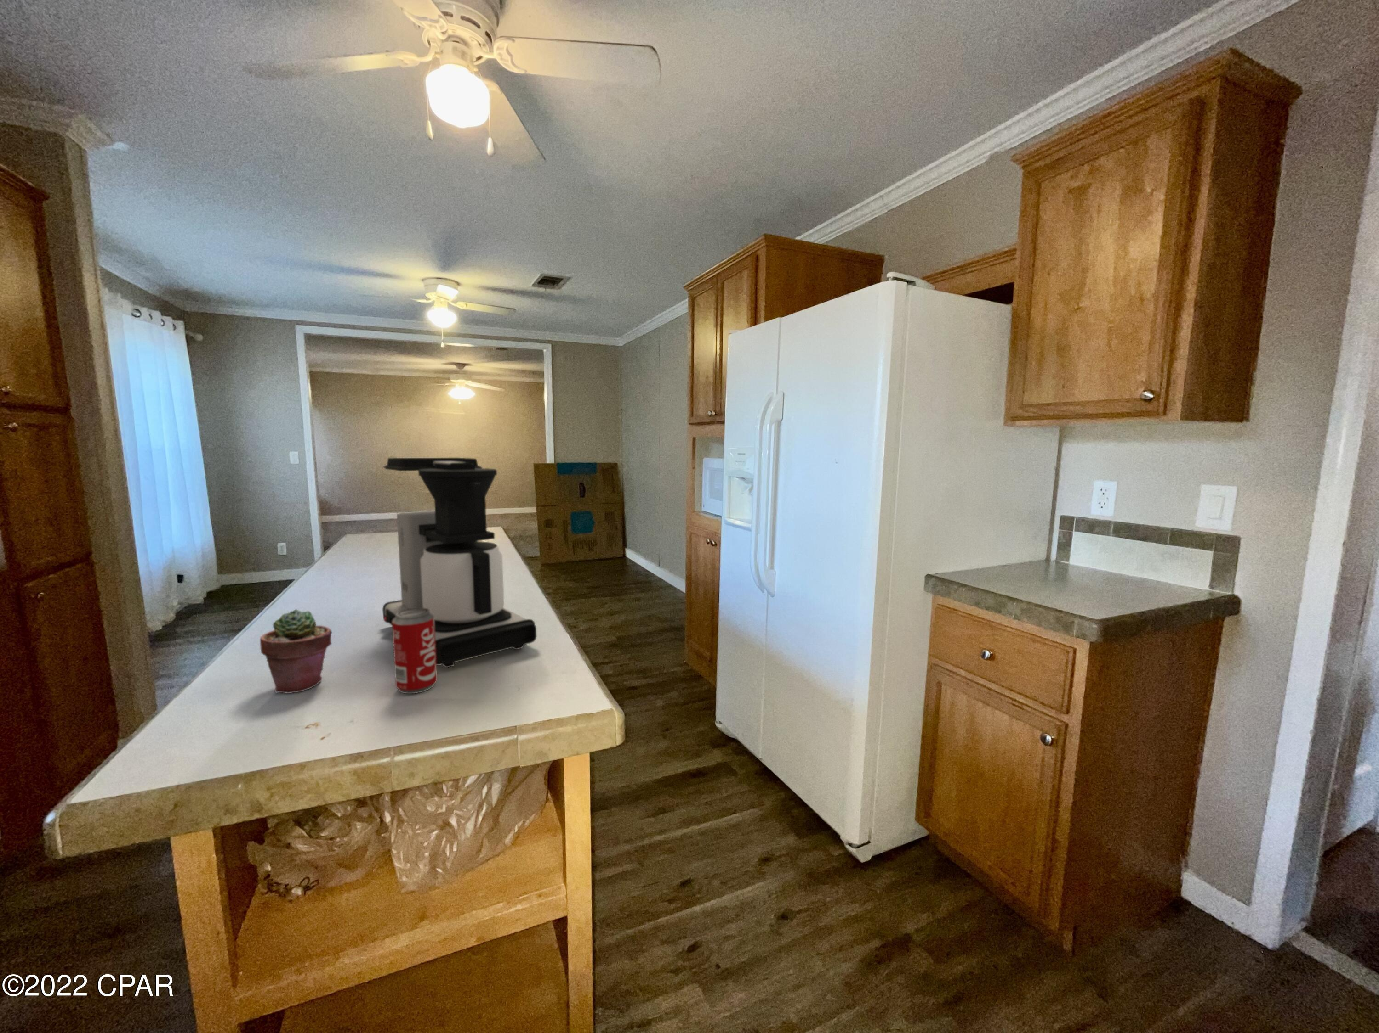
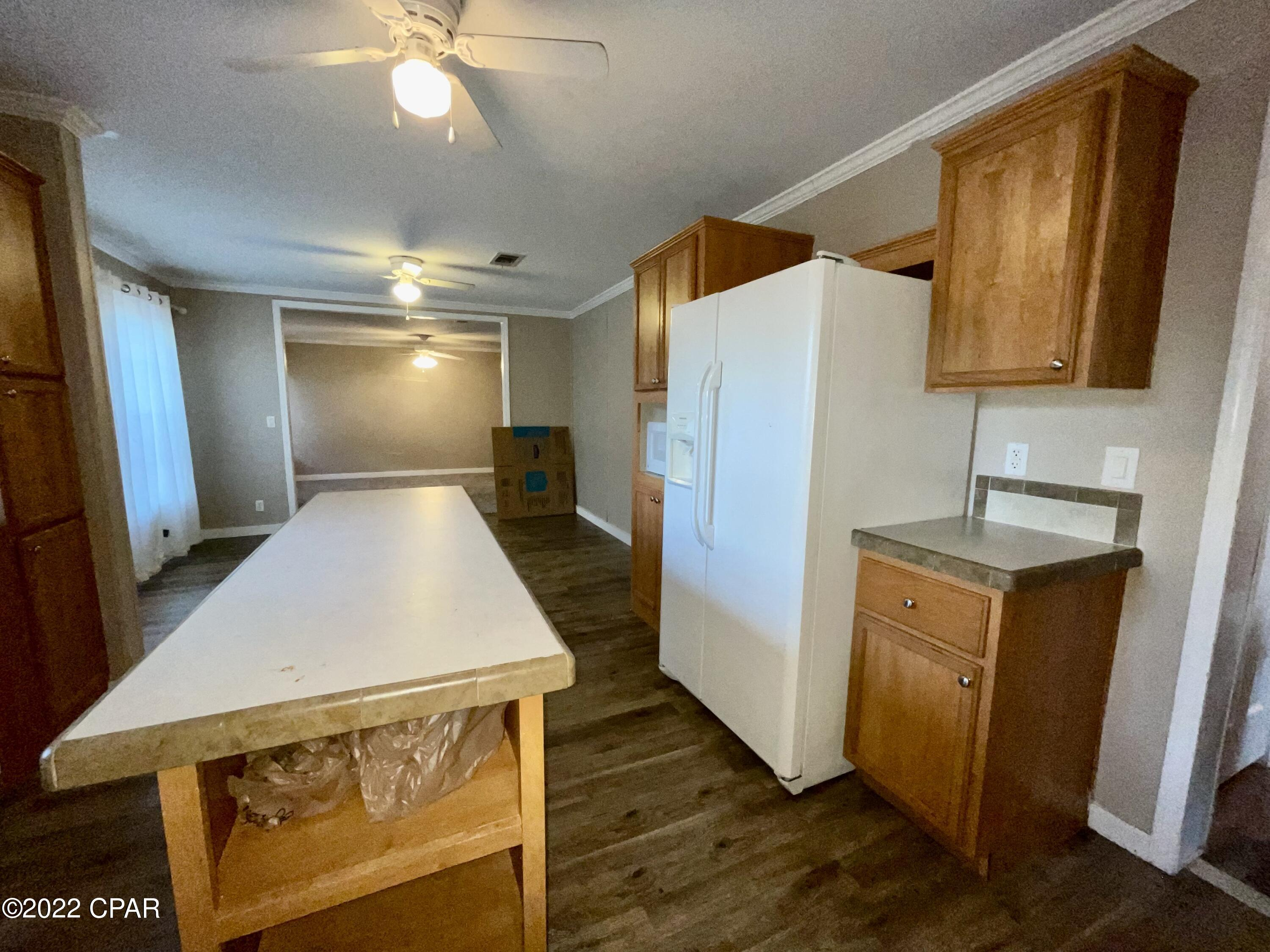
- potted succulent [260,609,332,693]
- coffee maker [382,457,536,668]
- beverage can [392,608,438,694]
